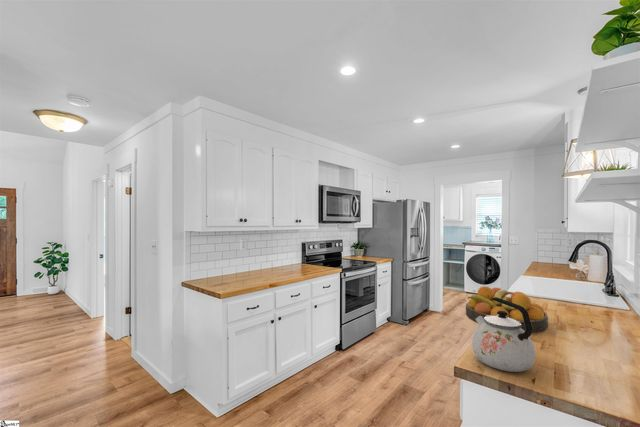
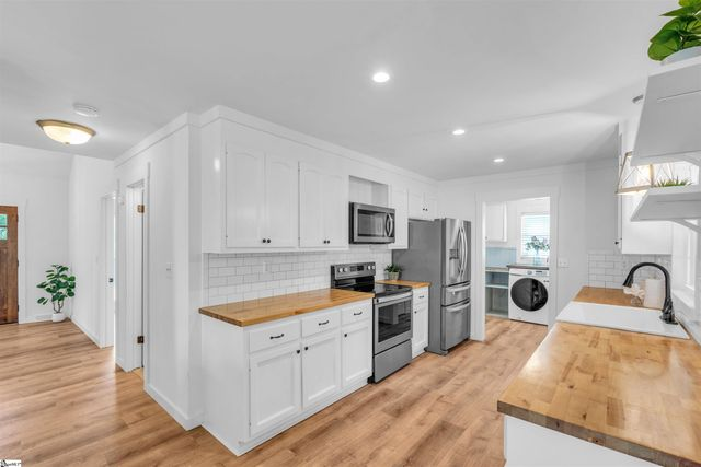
- kettle [471,297,537,373]
- fruit bowl [465,285,549,334]
